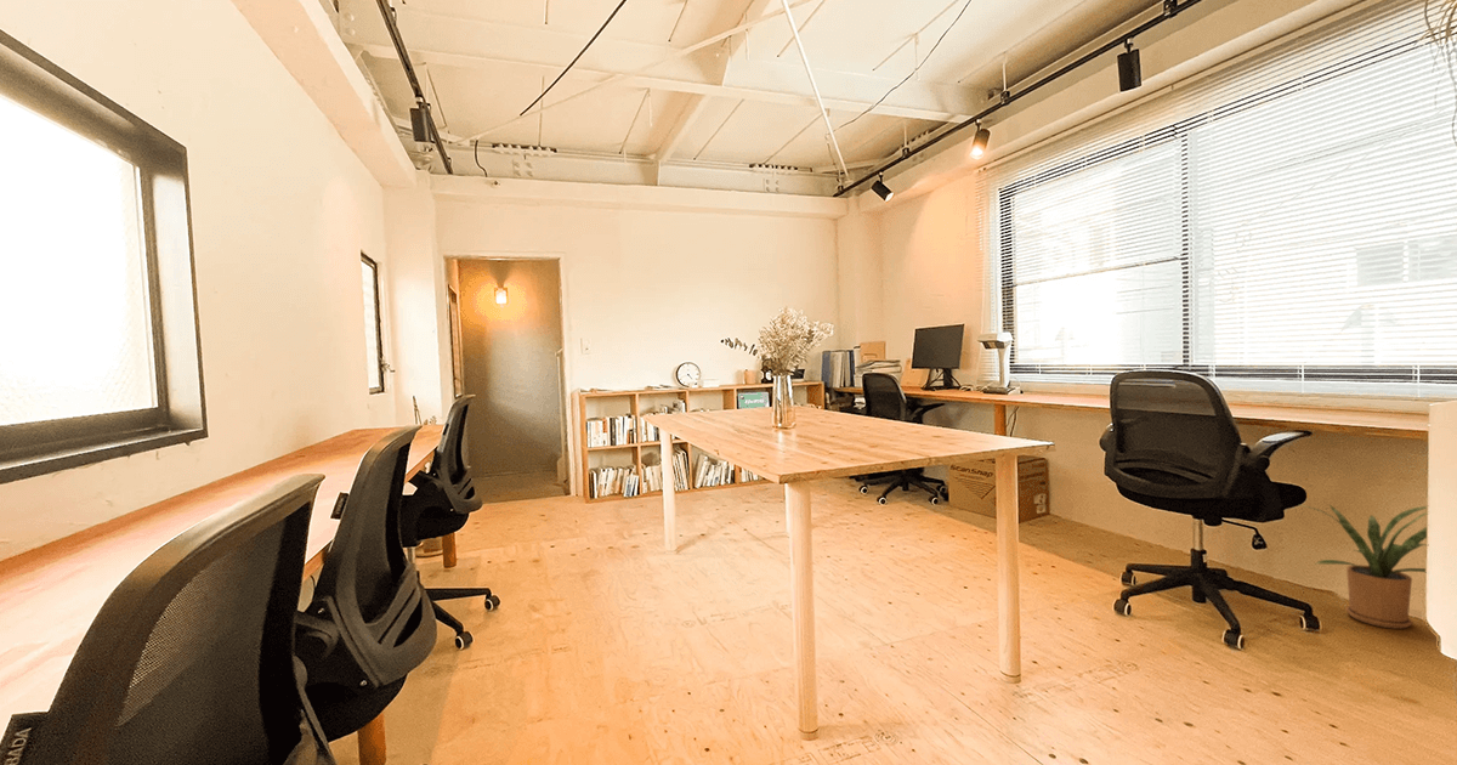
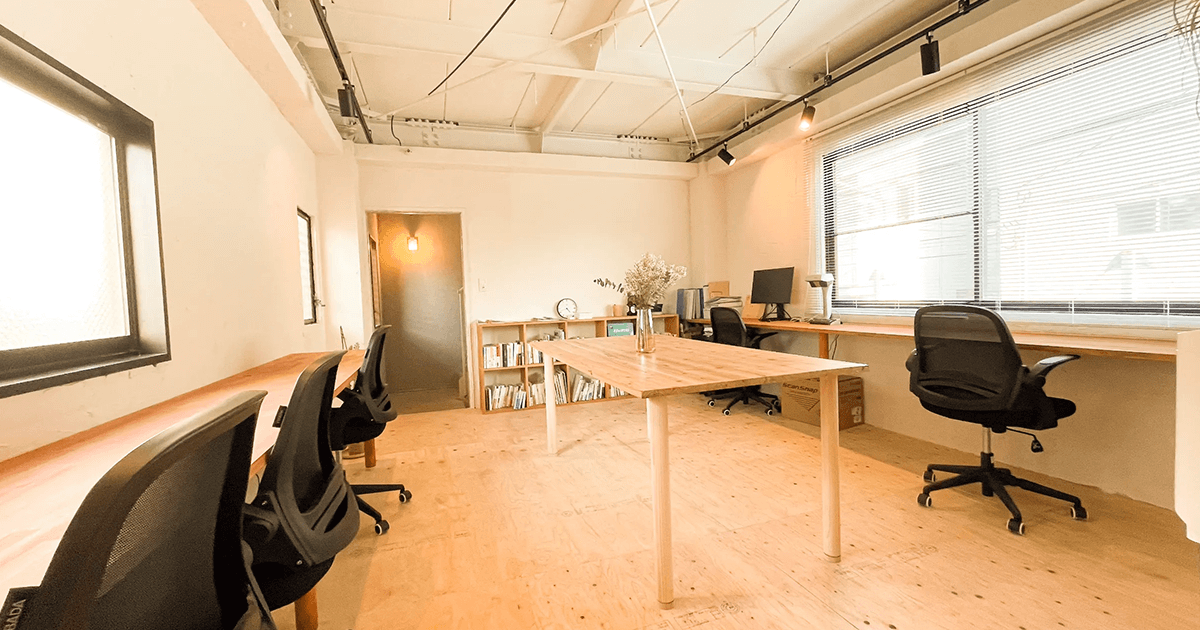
- house plant [1299,503,1428,630]
